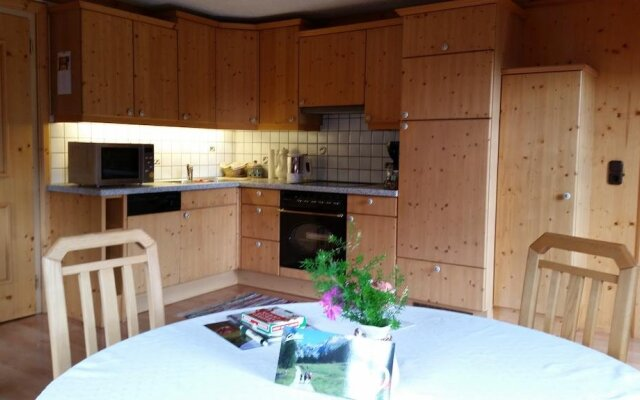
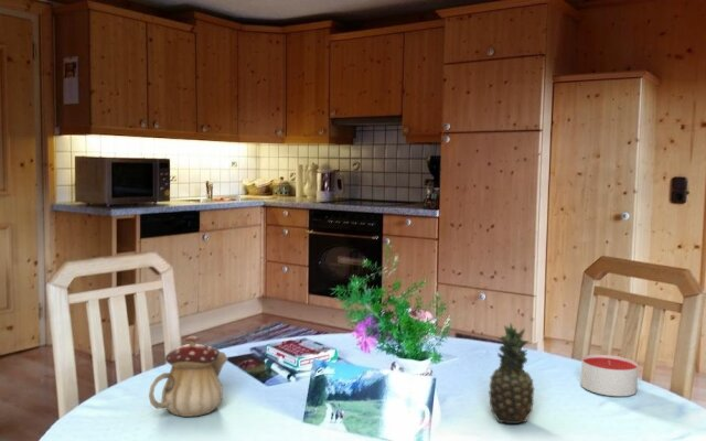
+ teapot [148,334,229,418]
+ fruit [488,322,536,424]
+ candle [580,354,639,397]
